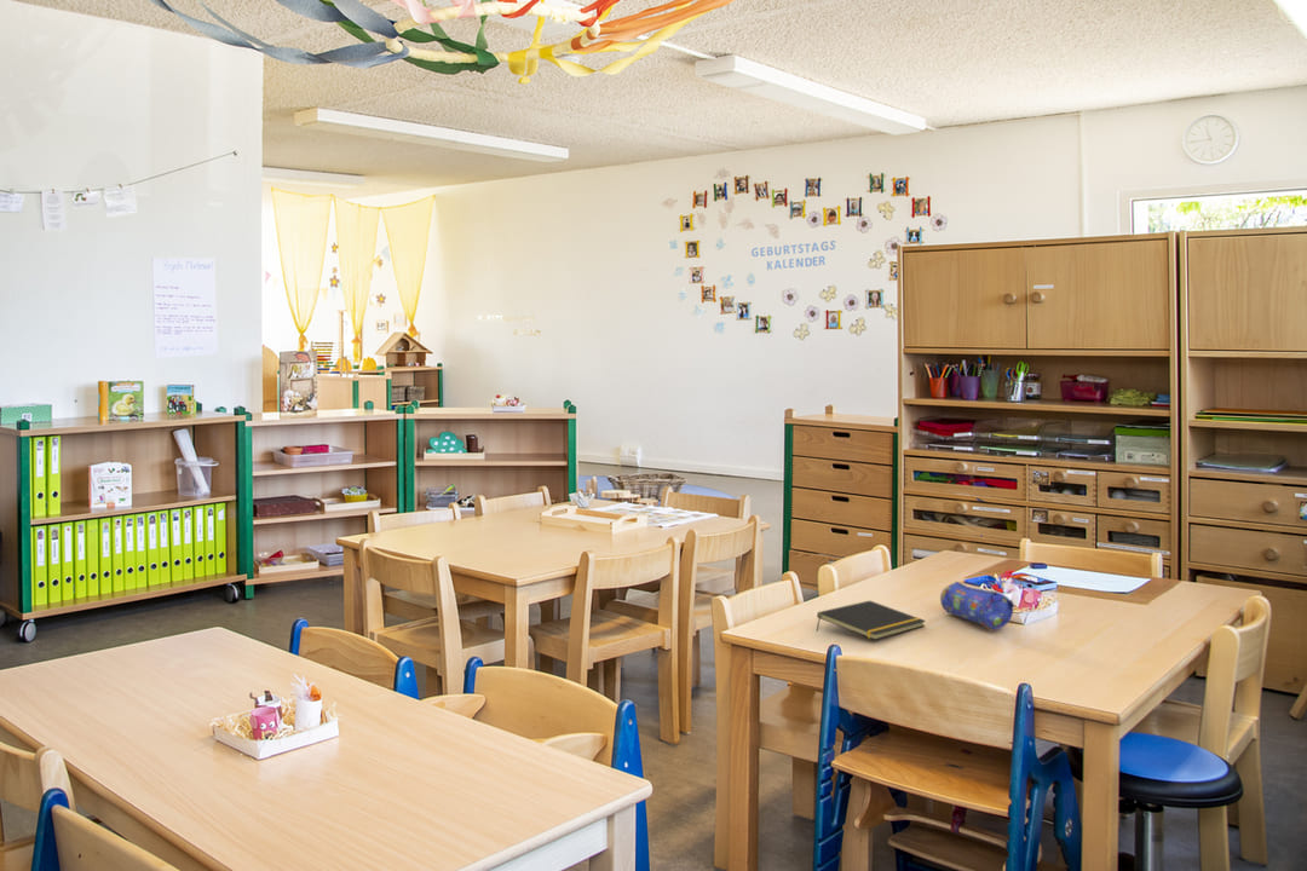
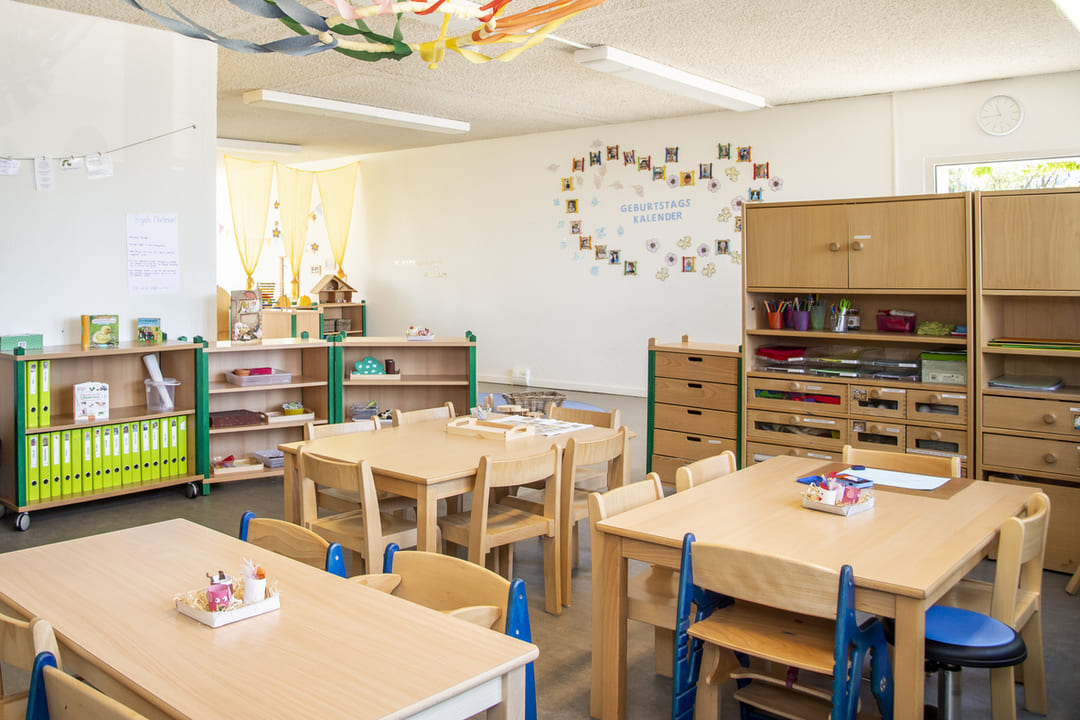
- notepad [816,600,927,641]
- pencil case [939,581,1017,631]
